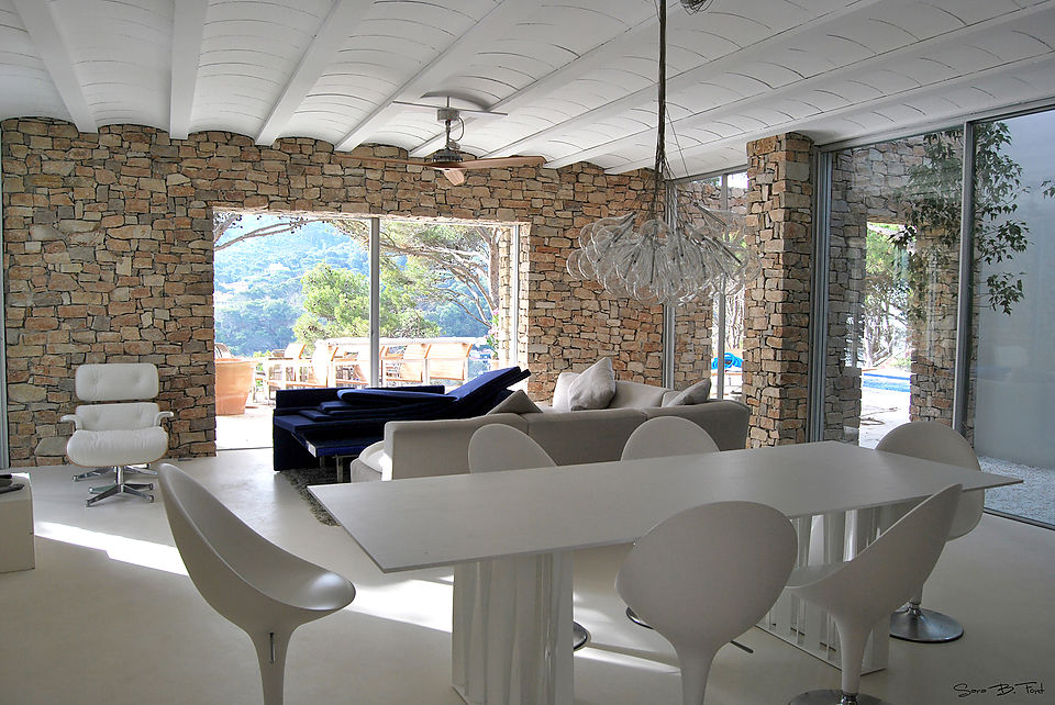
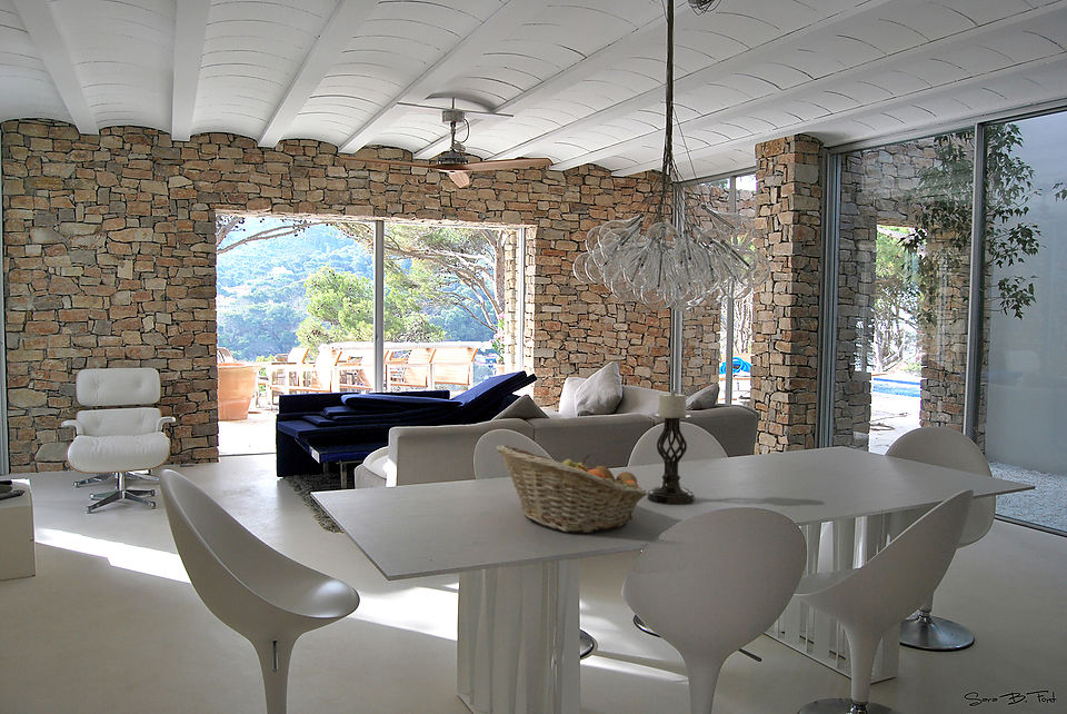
+ fruit basket [496,444,648,534]
+ candle holder [646,389,696,505]
